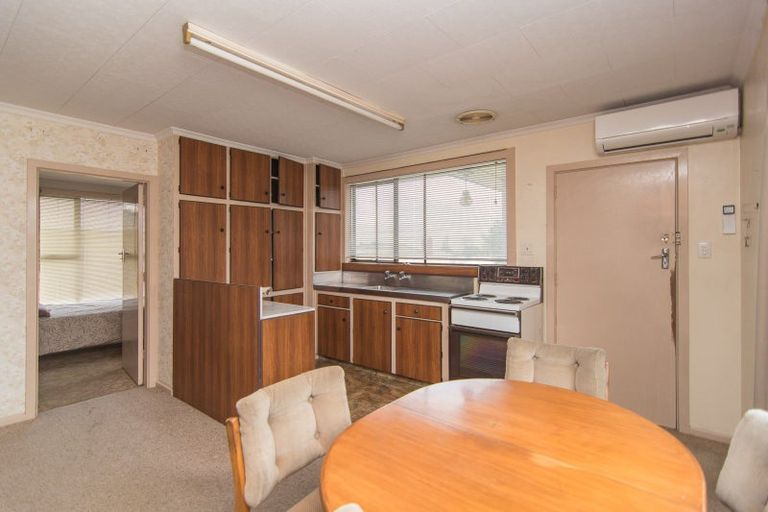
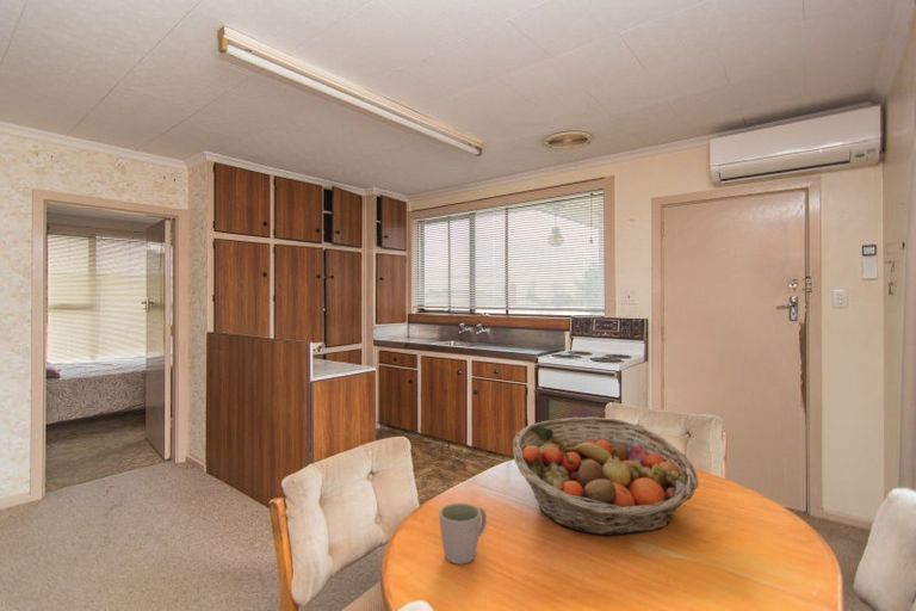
+ mug [438,502,488,566]
+ fruit basket [512,415,700,537]
